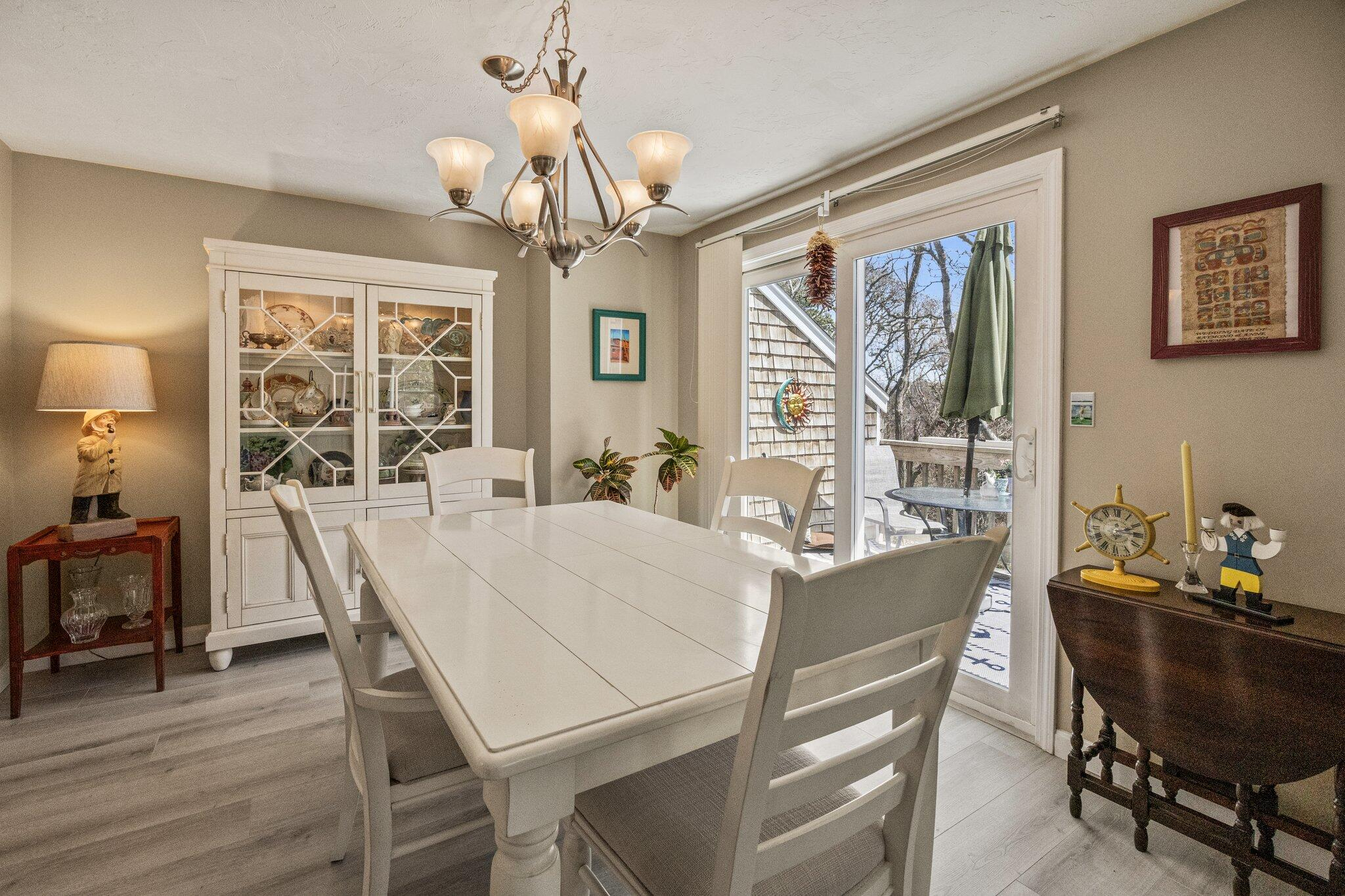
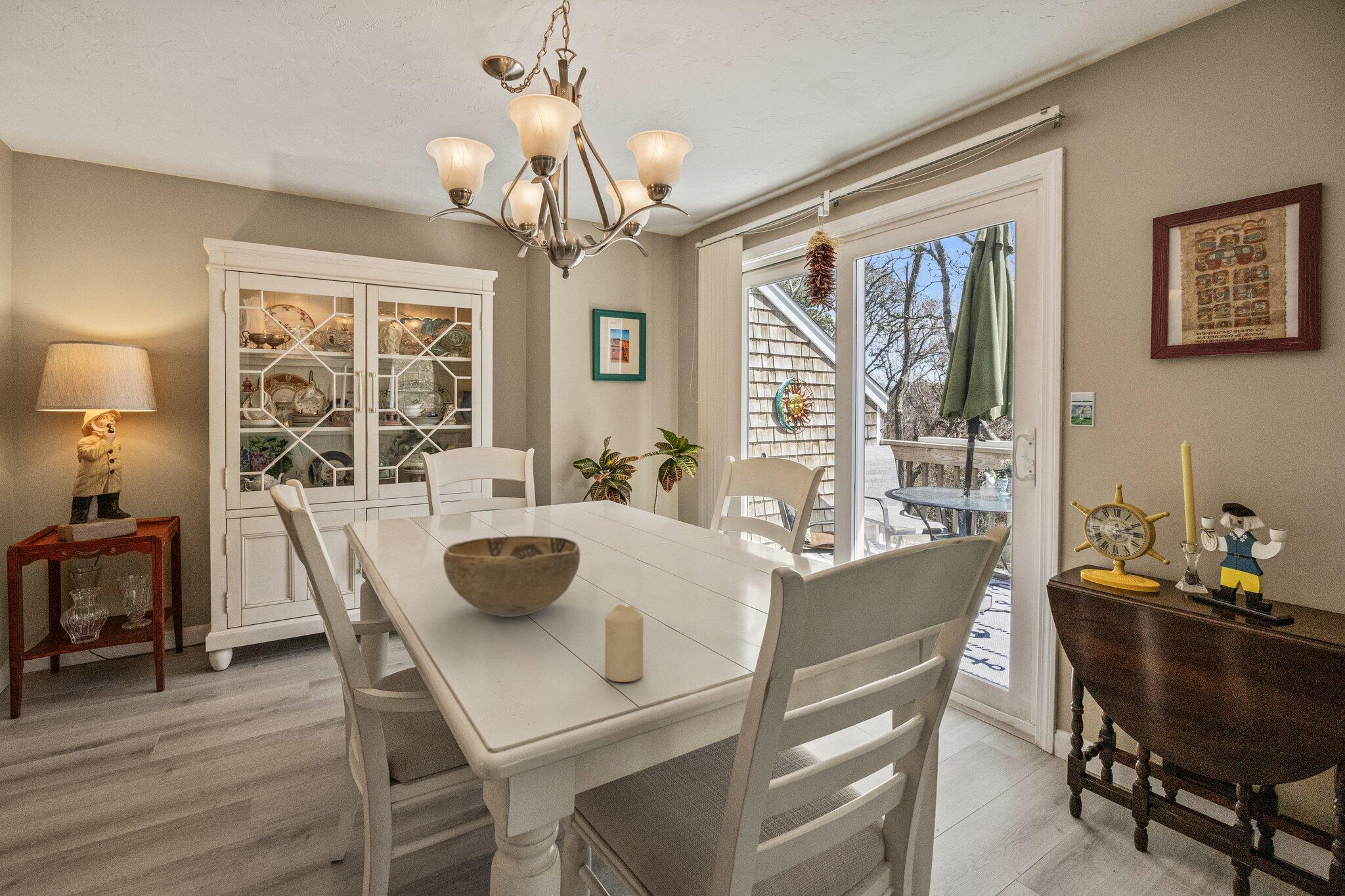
+ candle [605,604,644,683]
+ decorative bowl [443,535,581,618]
